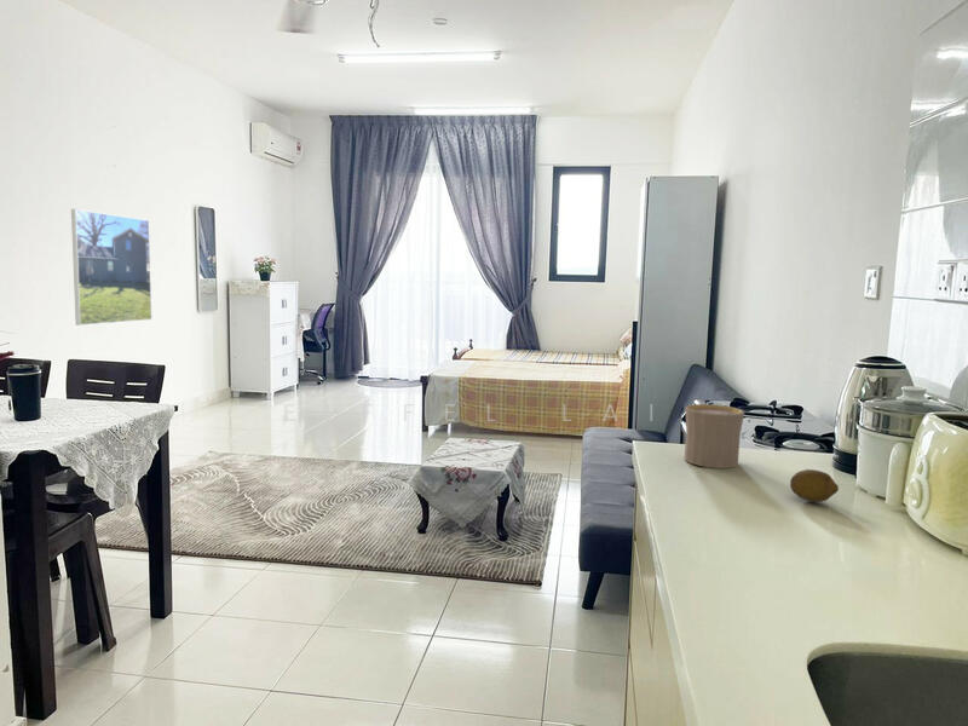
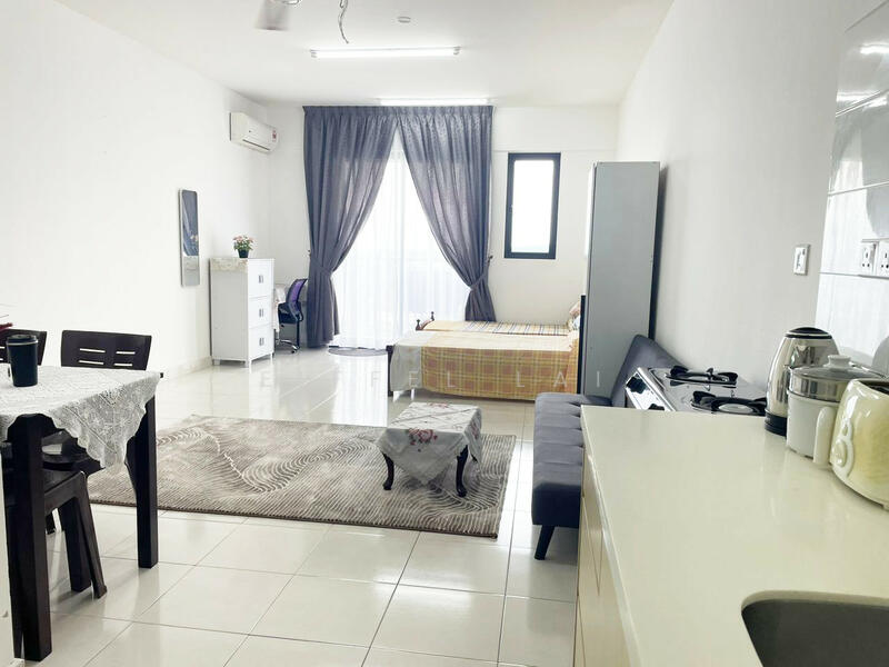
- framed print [70,208,152,327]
- cup [684,403,745,469]
- fruit [789,468,840,503]
